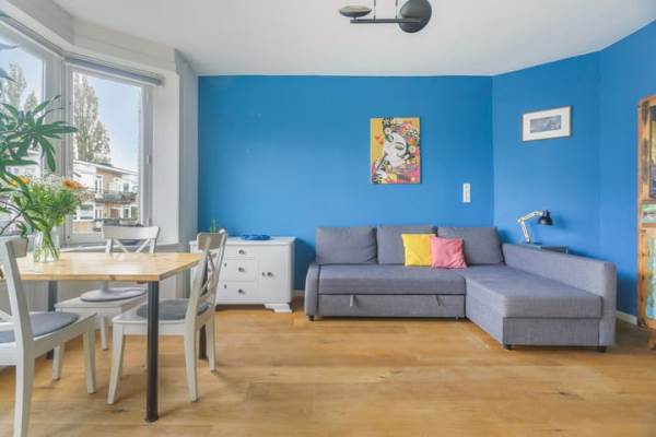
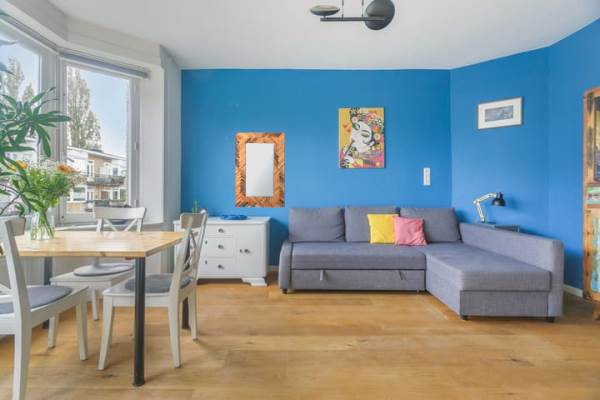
+ home mirror [234,131,286,208]
